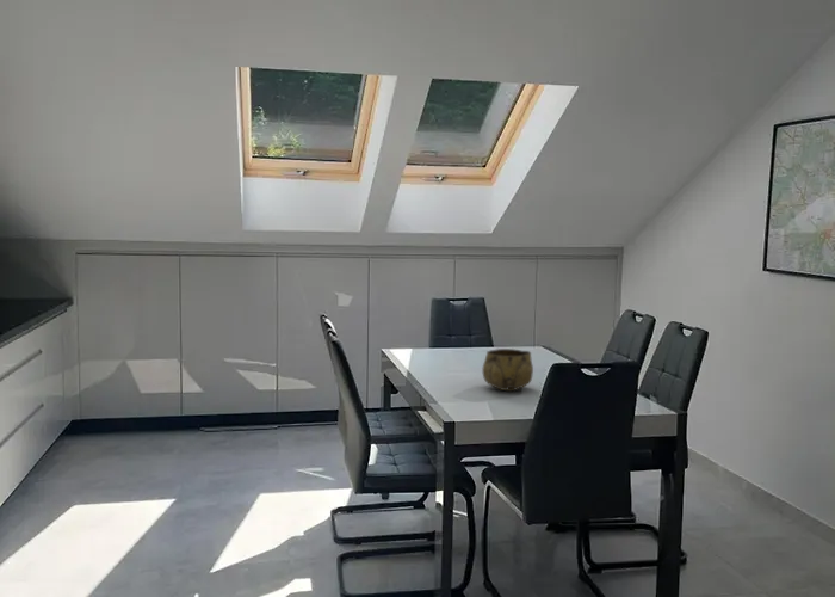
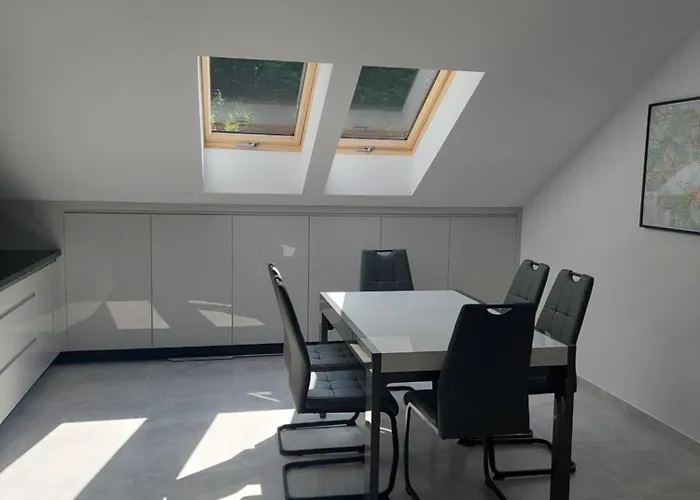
- decorative bowl [481,347,534,392]
